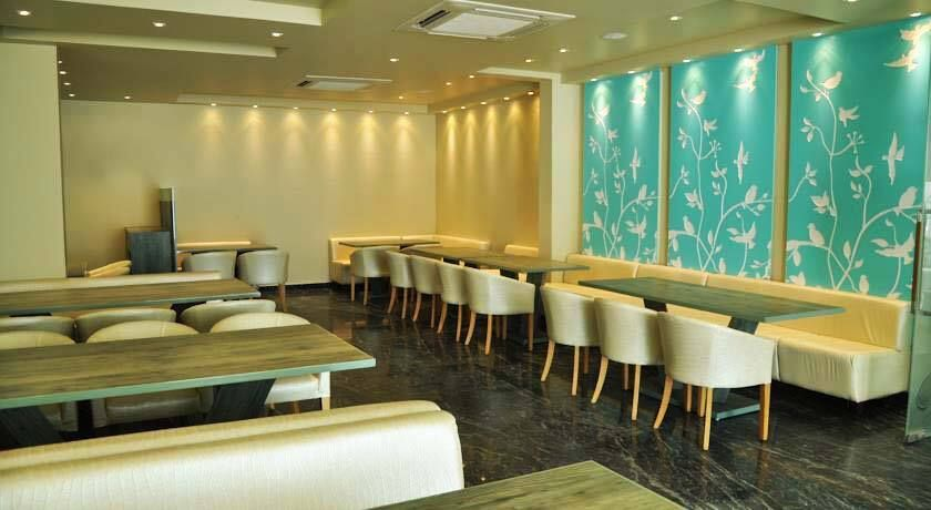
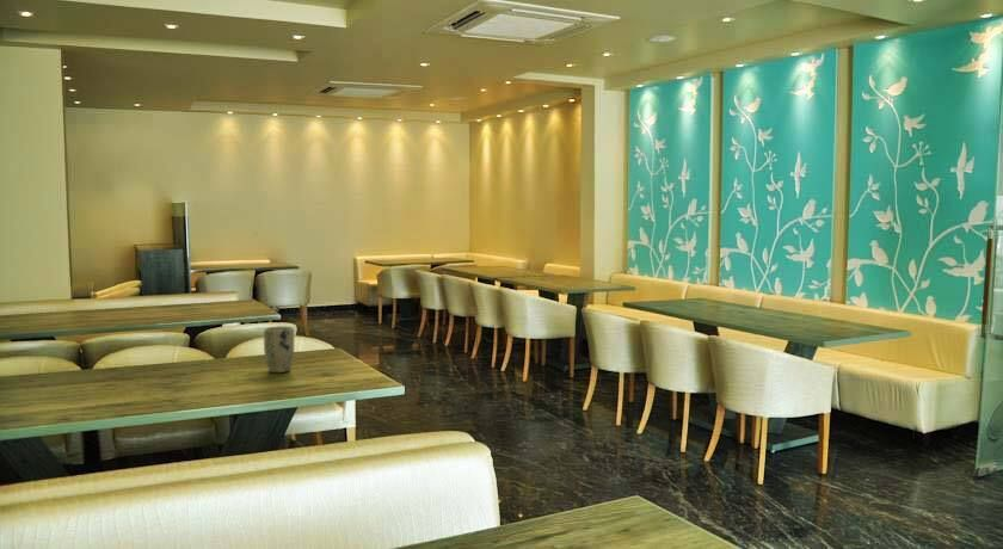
+ plant pot [263,326,295,374]
